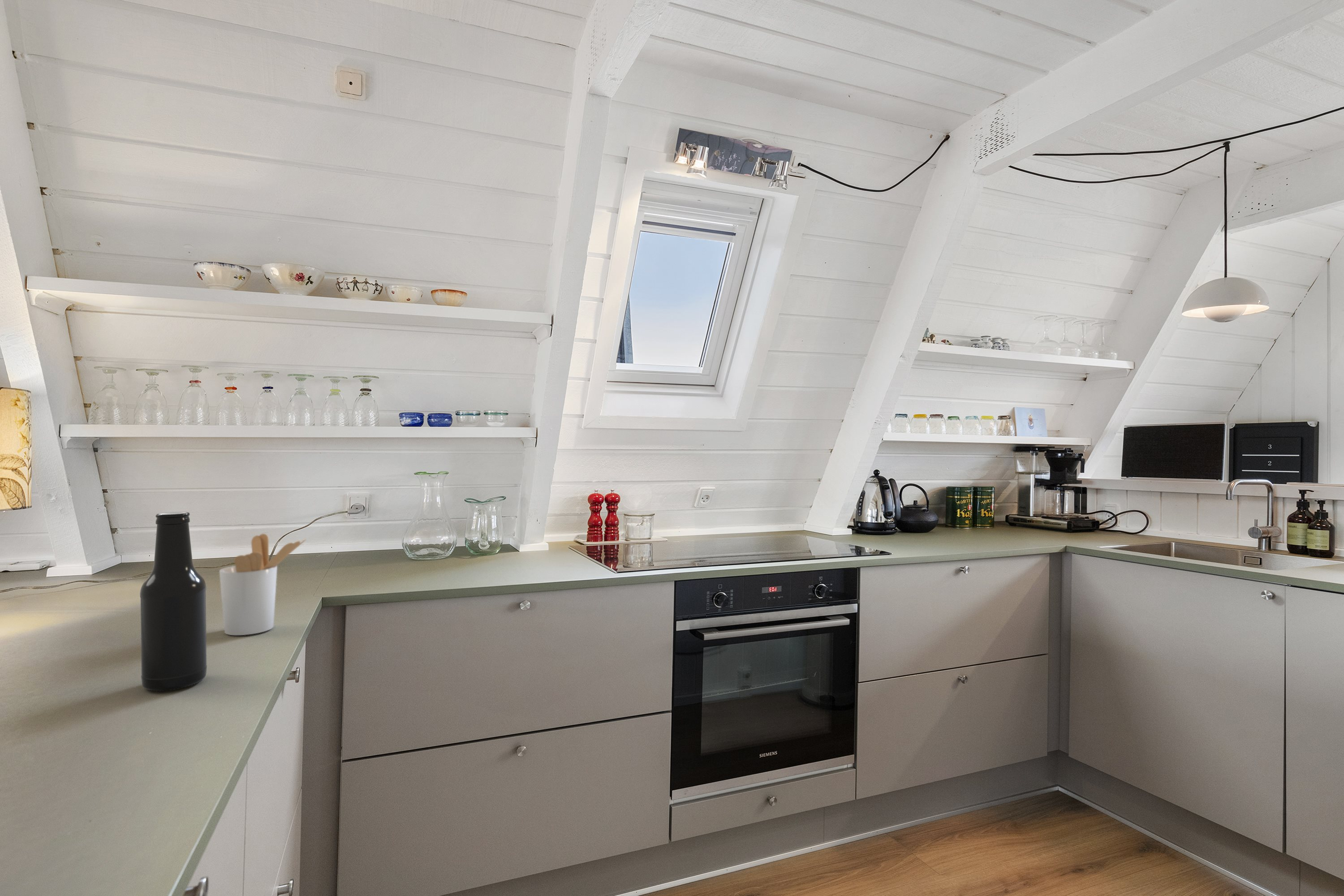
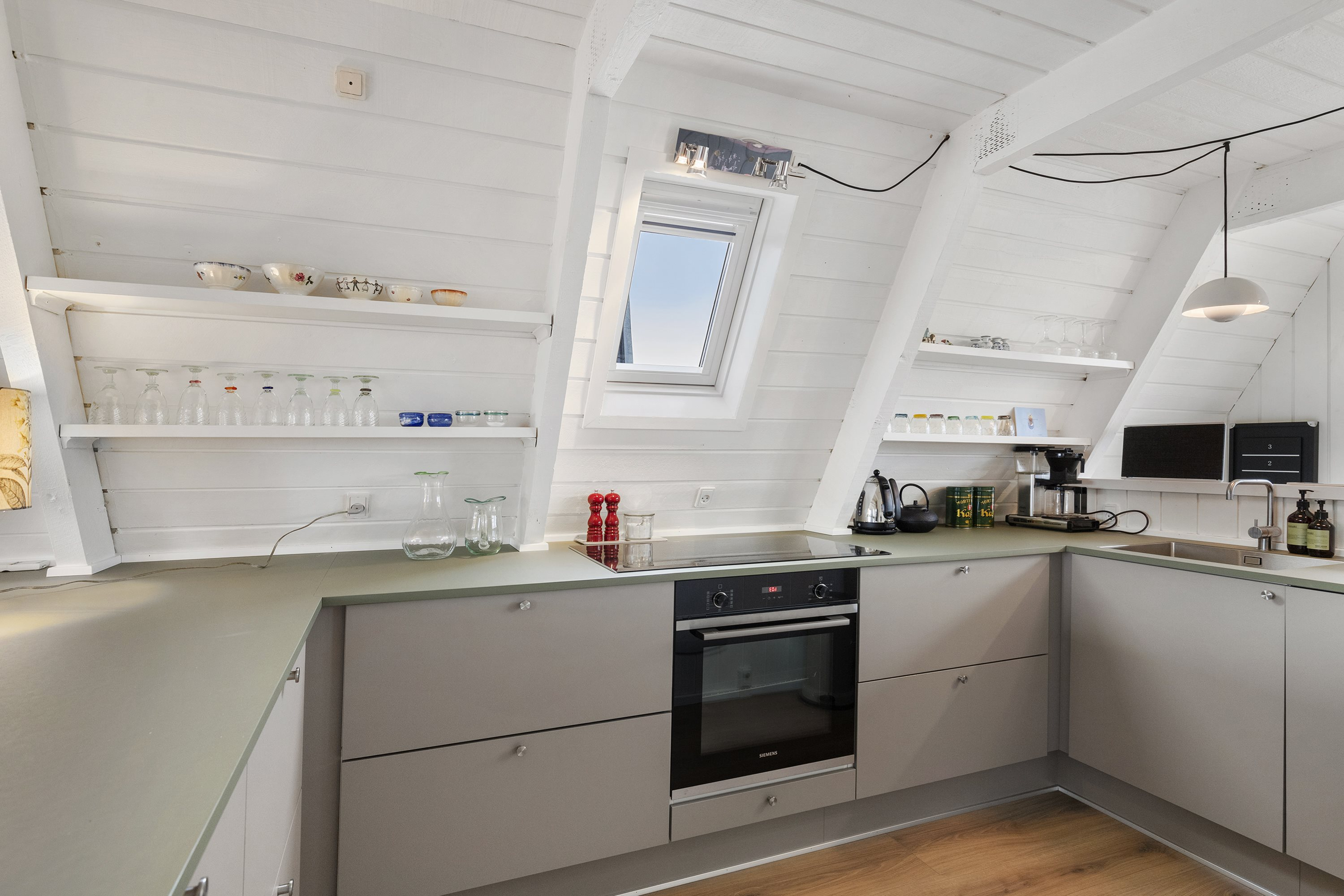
- utensil holder [219,533,307,636]
- beer bottle [139,512,207,692]
